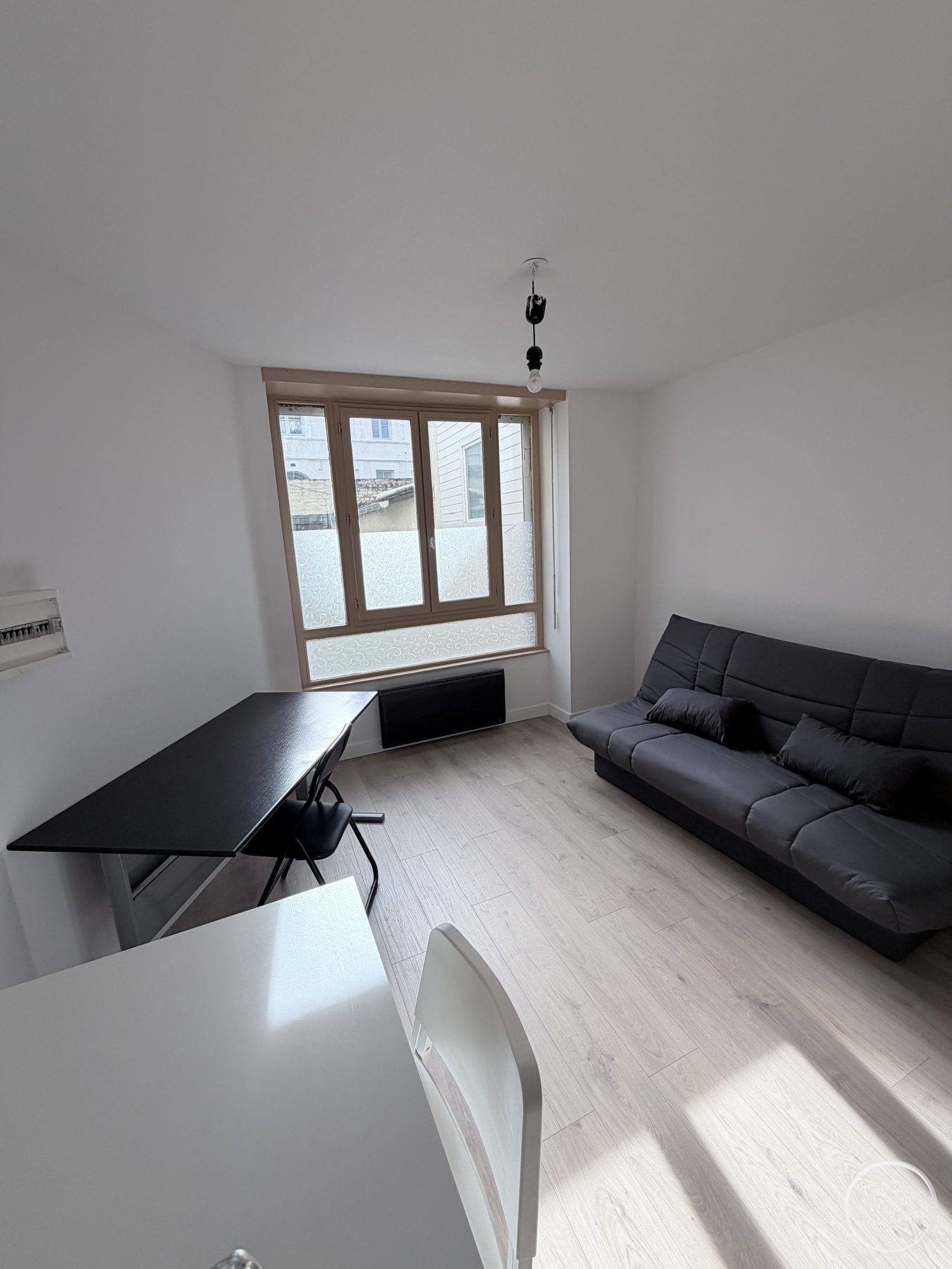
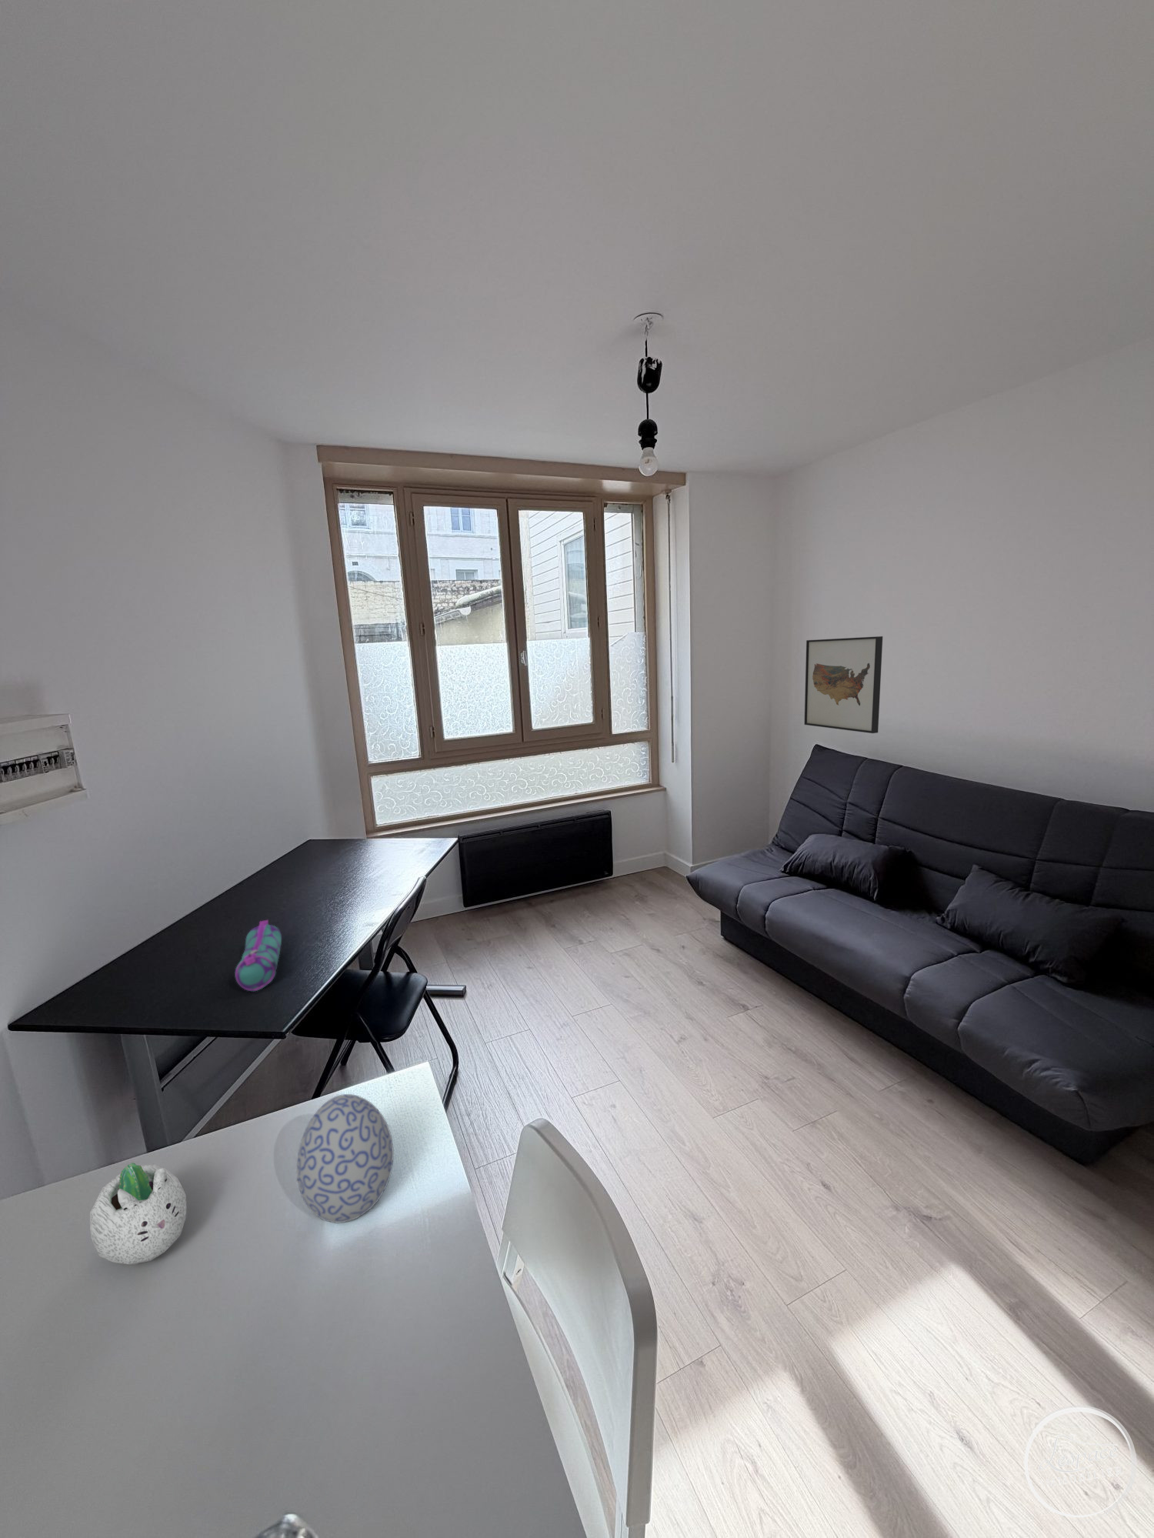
+ decorative egg [296,1093,395,1224]
+ succulent planter [90,1162,187,1265]
+ wall art [804,635,884,734]
+ pencil case [234,920,282,991]
